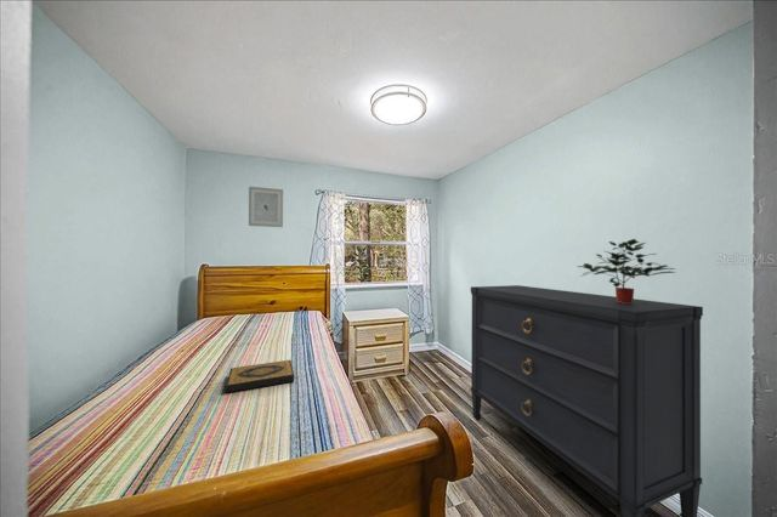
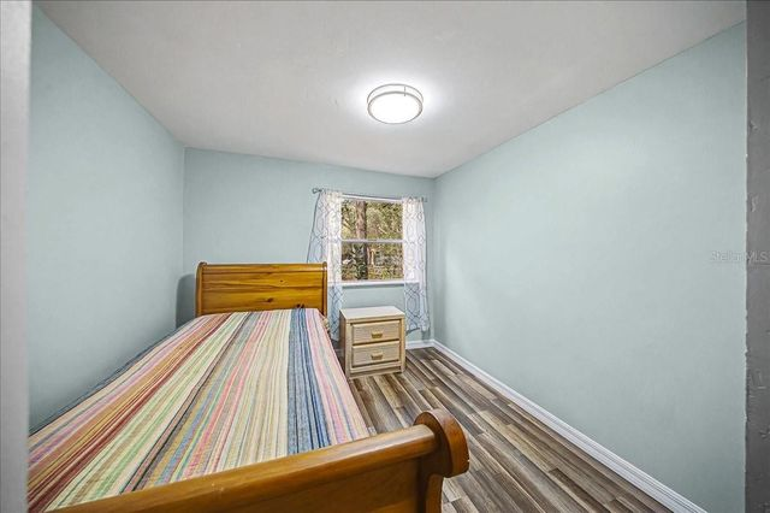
- dresser [470,284,704,517]
- potted plant [577,238,677,303]
- hardback book [225,359,295,393]
- wall art [248,186,284,228]
